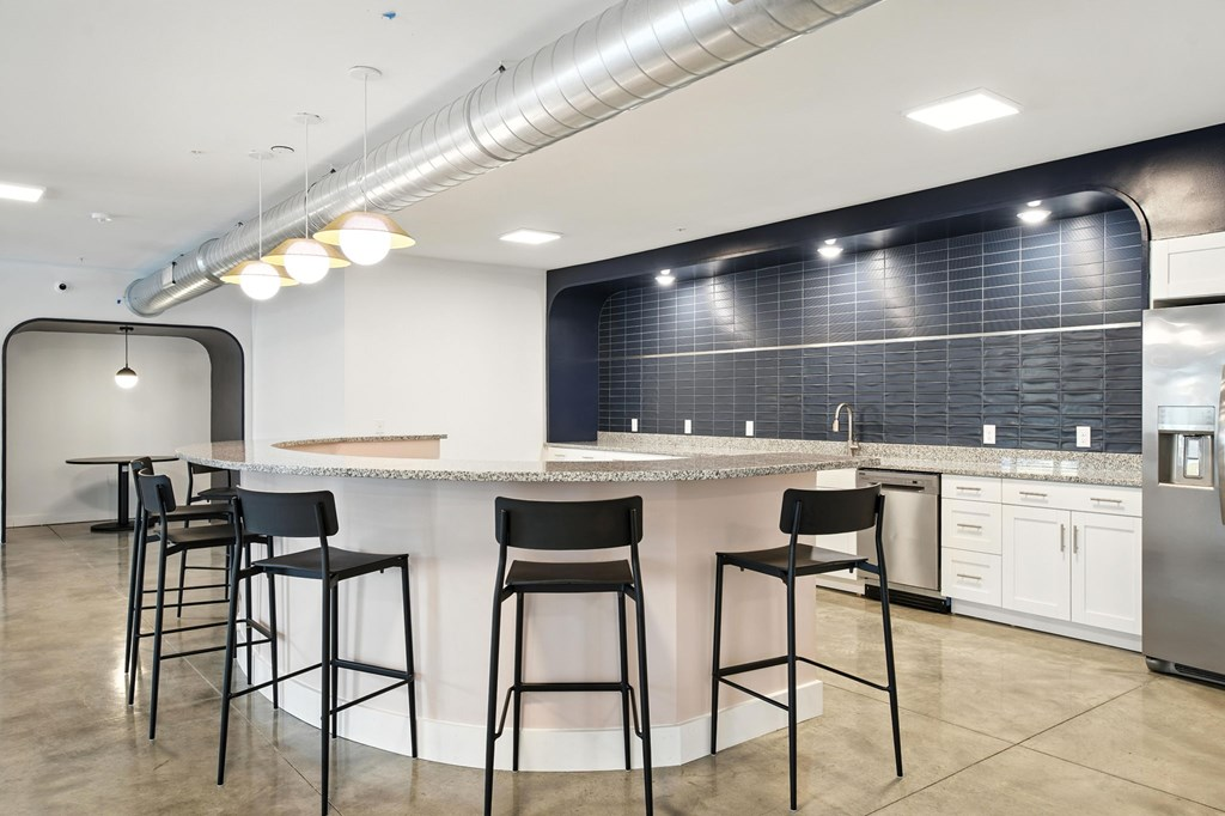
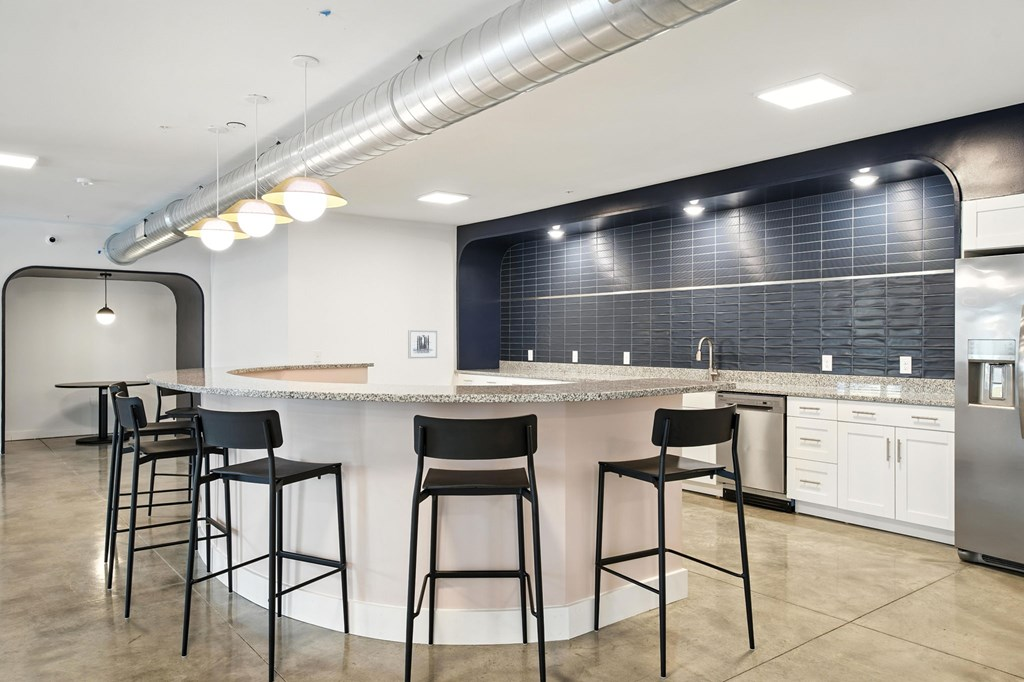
+ wall art [407,329,438,359]
